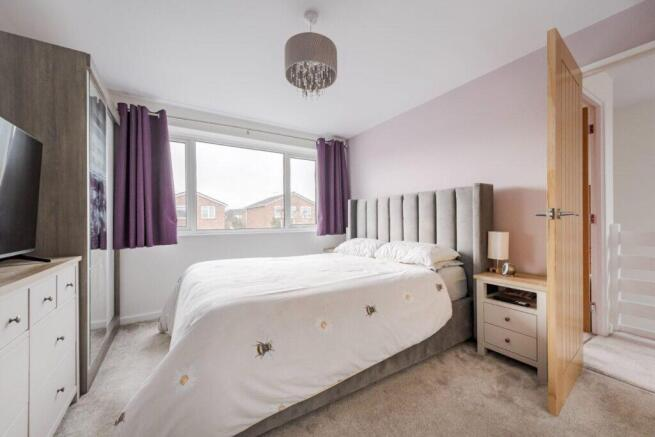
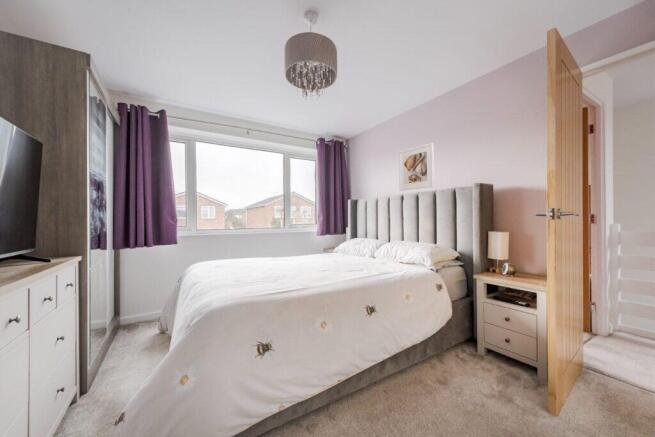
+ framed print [398,142,435,192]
